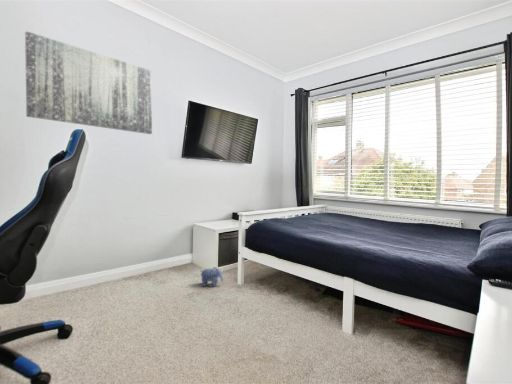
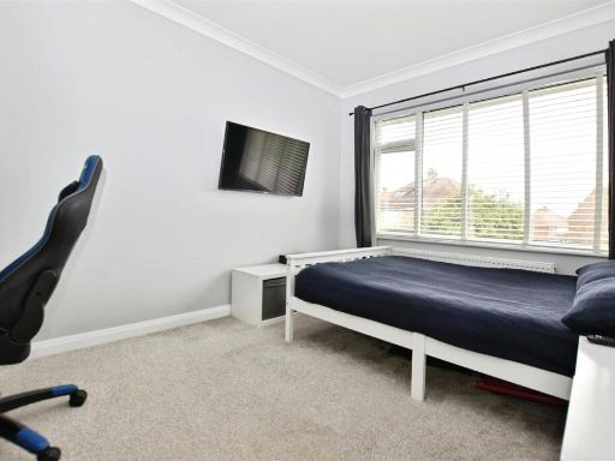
- plush toy [199,266,224,287]
- wall art [24,30,153,135]
